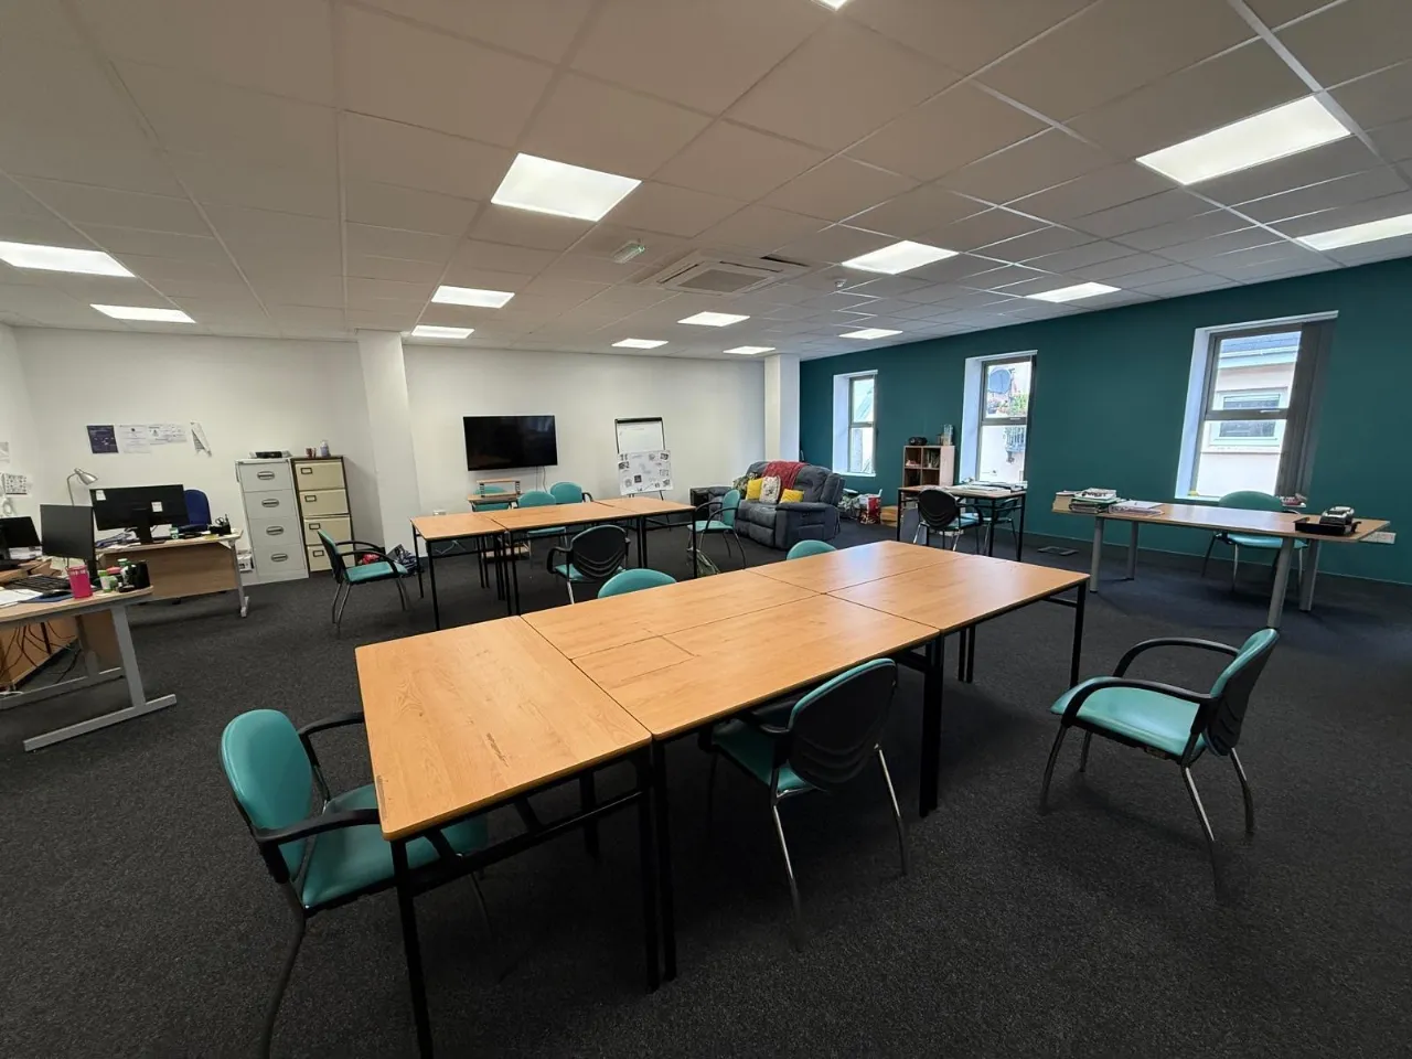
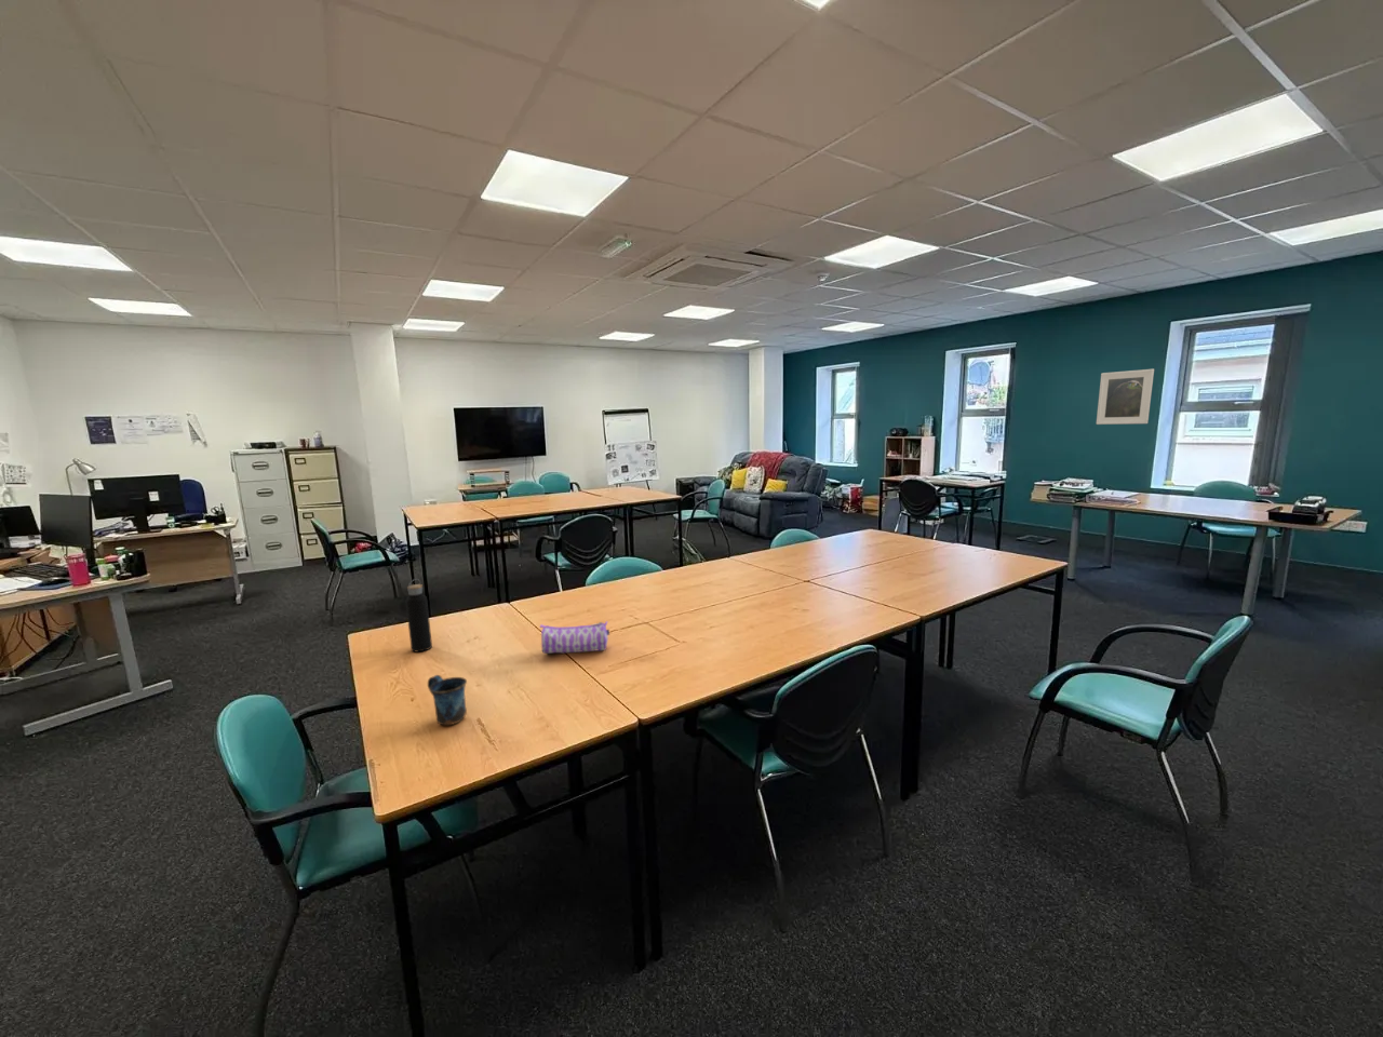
+ mug [427,674,468,725]
+ water bottle [405,578,433,654]
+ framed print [1096,368,1155,426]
+ pencil case [539,620,611,655]
